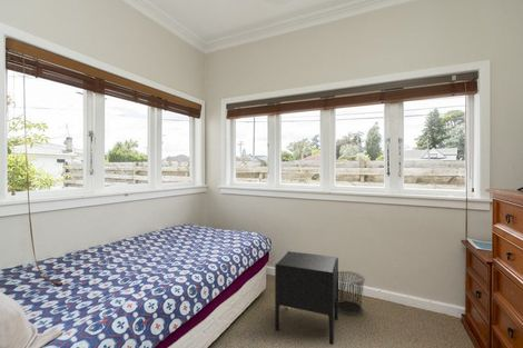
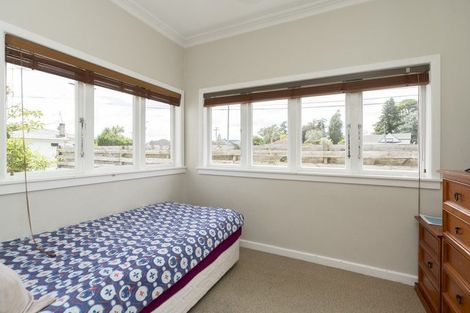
- waste bin [338,270,366,316]
- nightstand [274,250,339,346]
